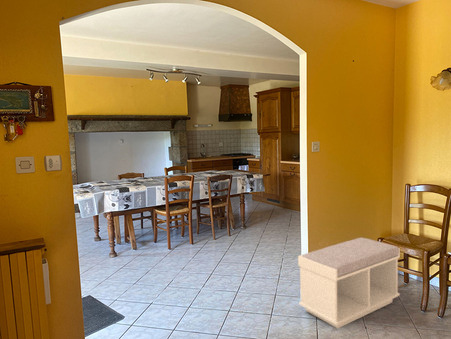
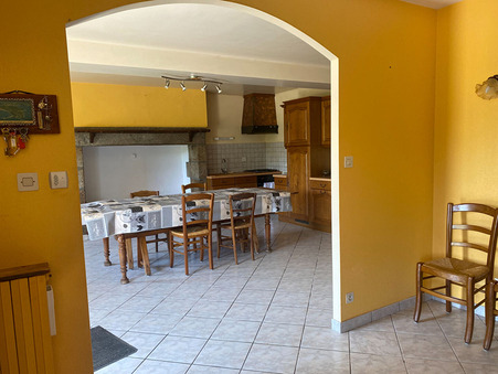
- bench [297,237,401,329]
